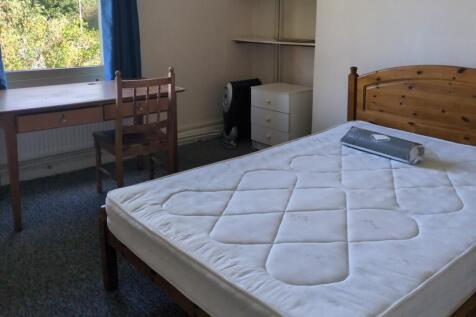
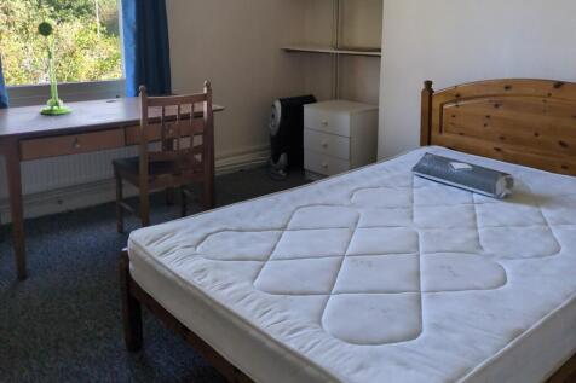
+ desk lamp [30,12,71,116]
